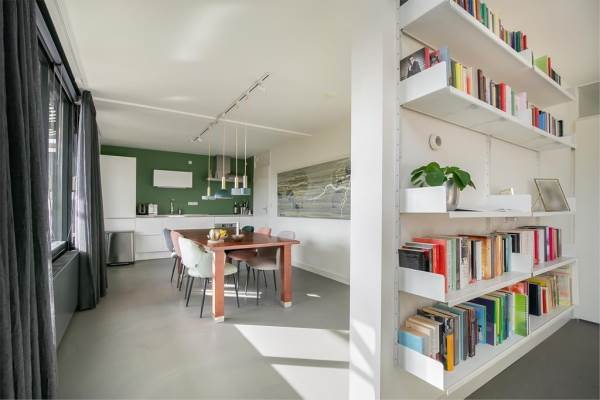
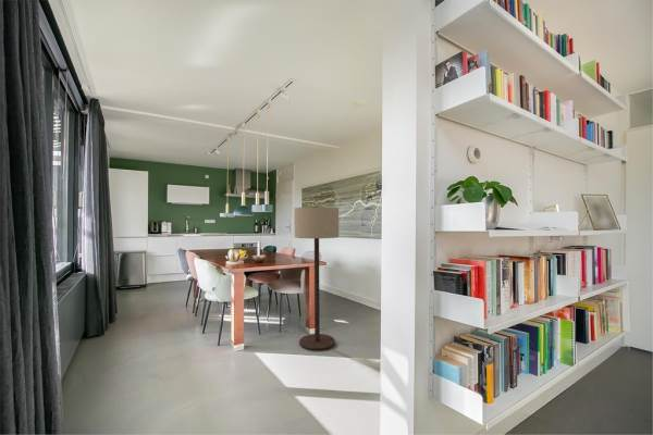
+ floor lamp [293,207,340,352]
